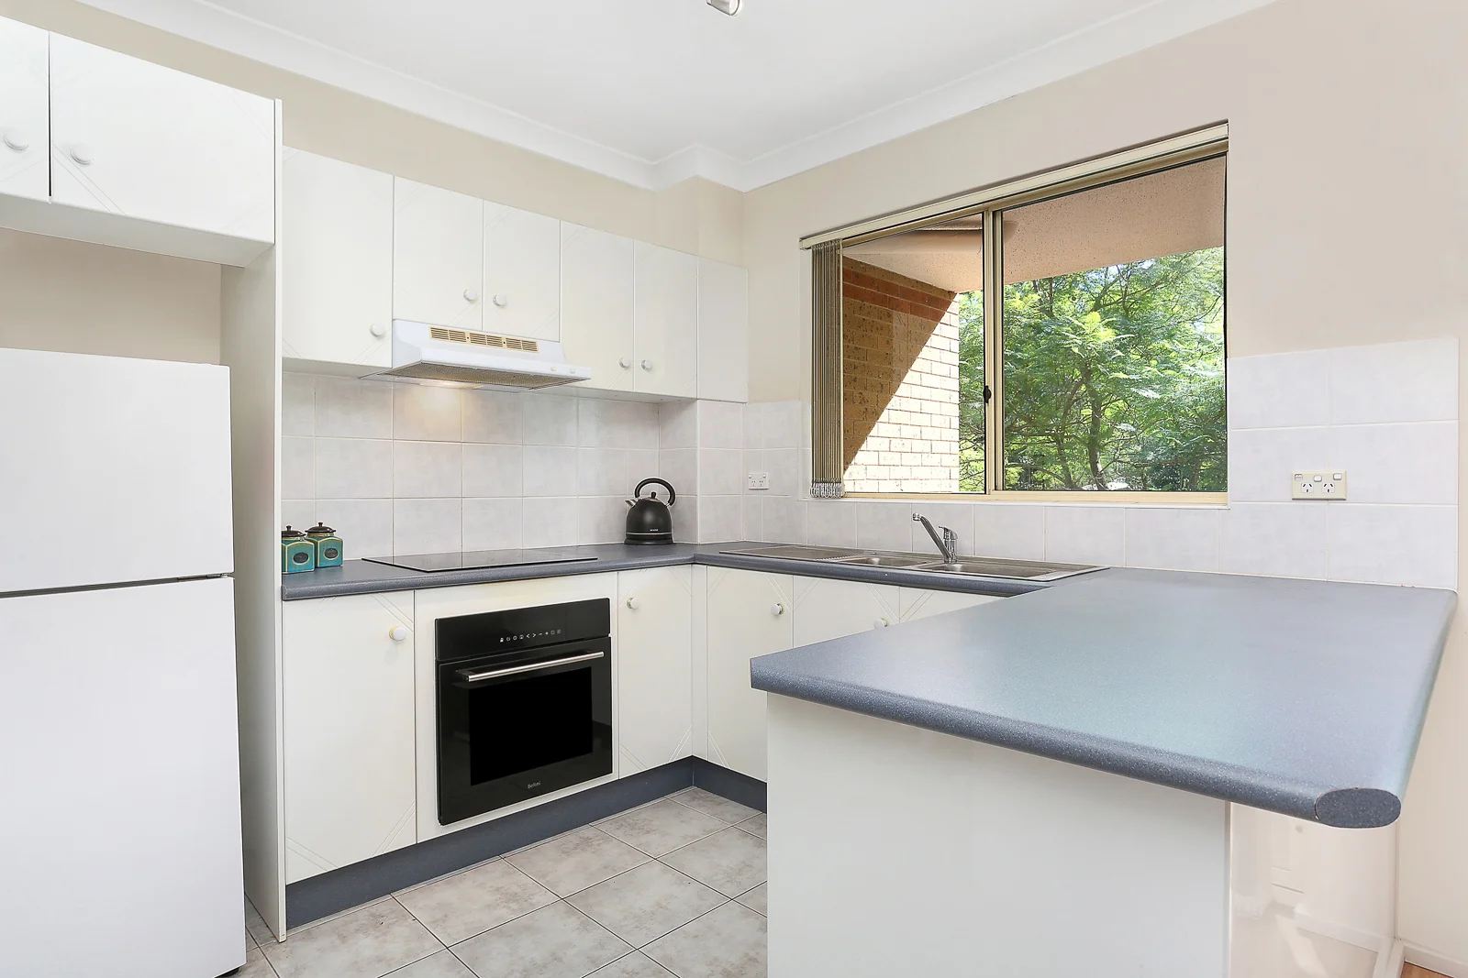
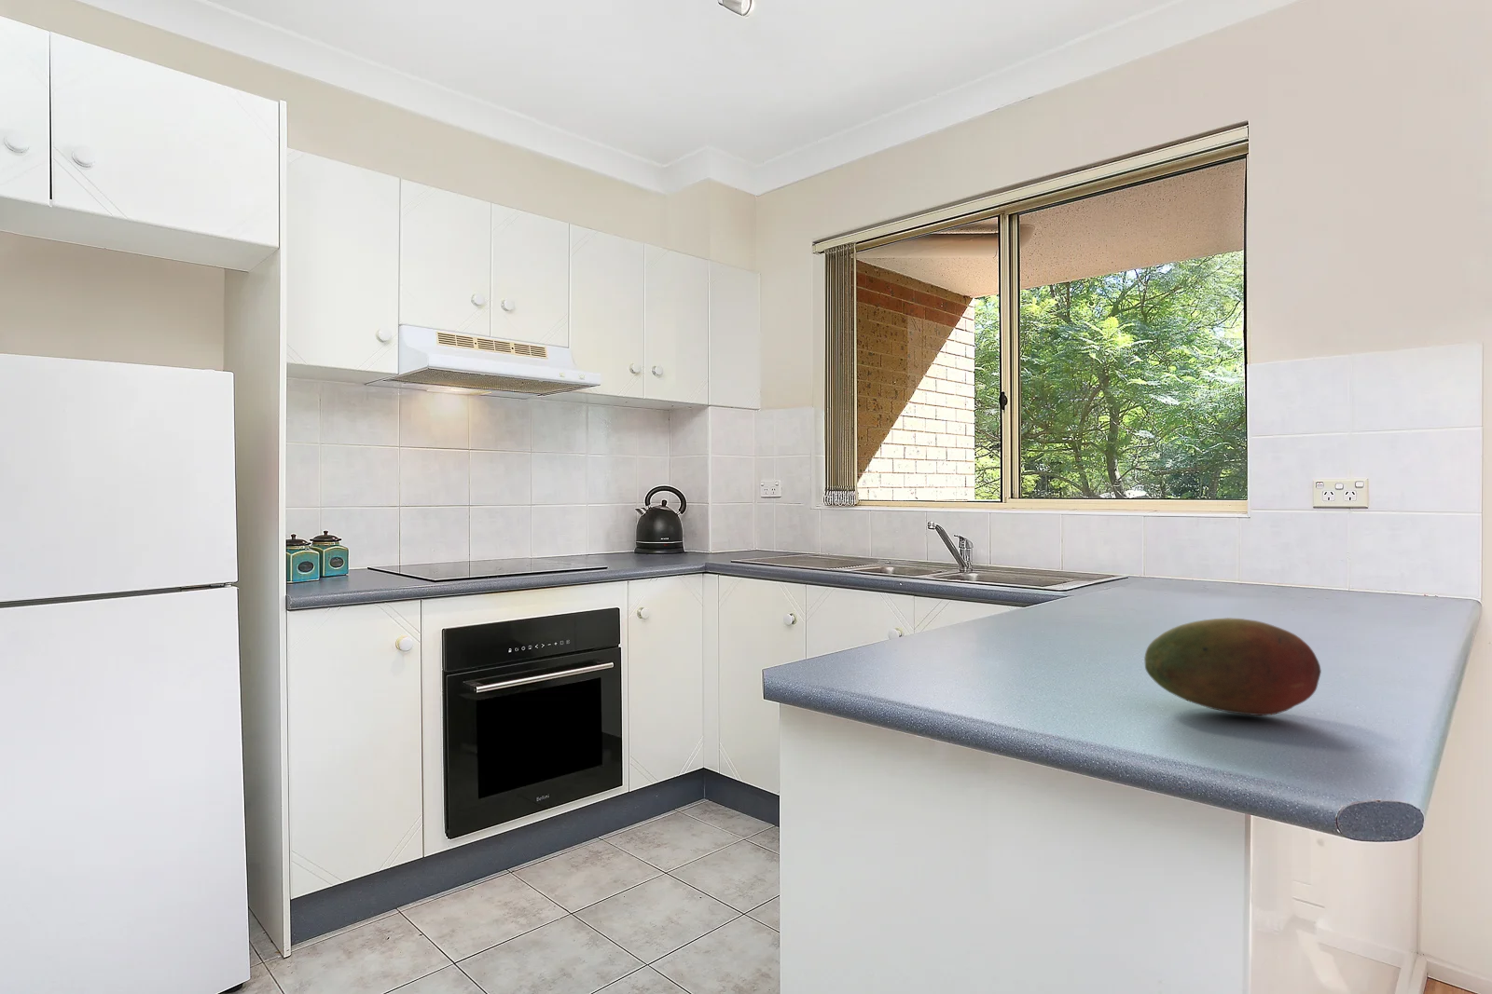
+ fruit [1143,617,1322,717]
